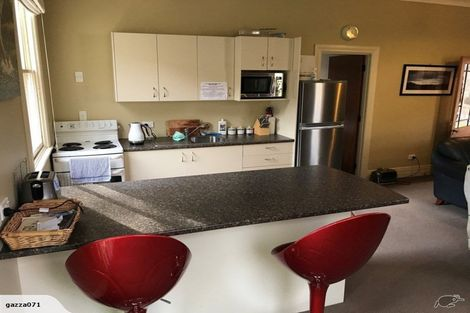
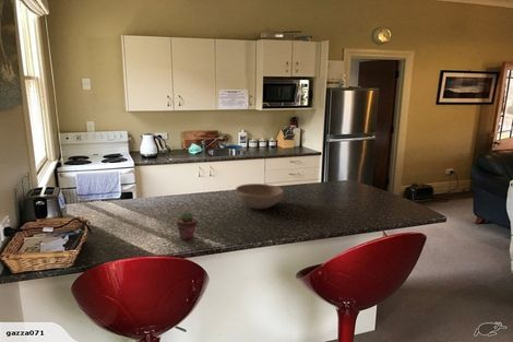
+ potted succulent [176,211,198,240]
+ bowl [234,182,285,210]
